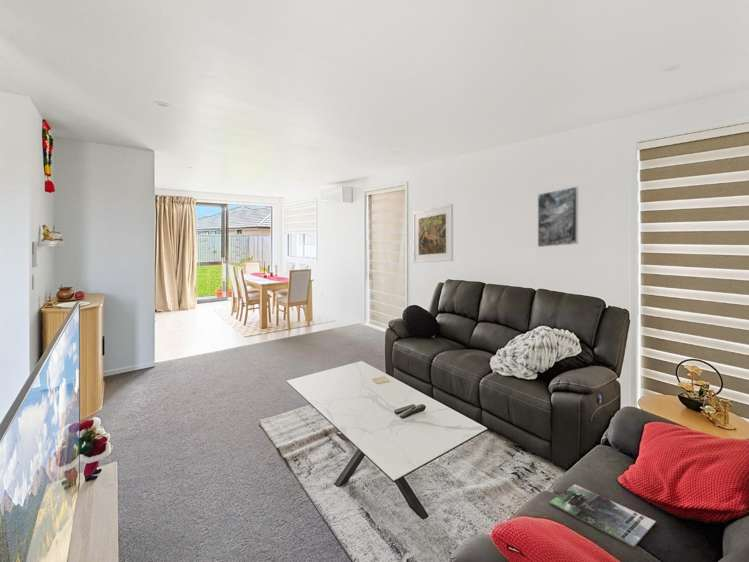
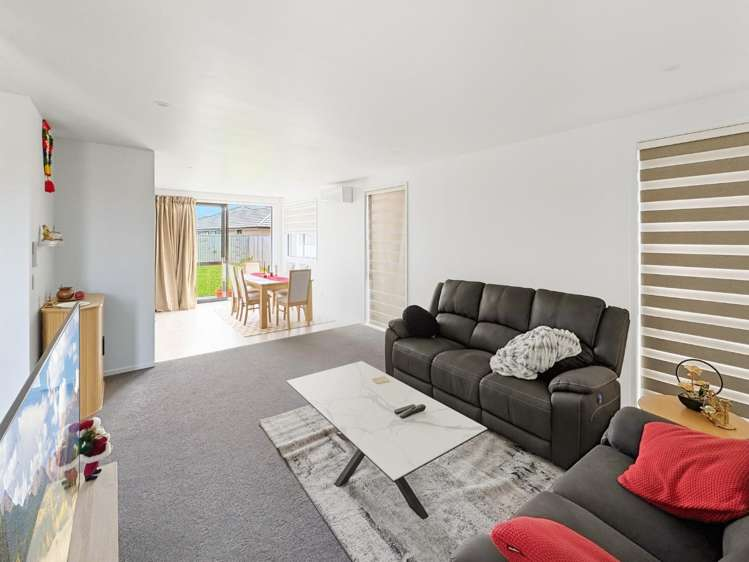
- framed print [537,186,579,248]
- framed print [412,203,454,264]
- magazine [549,483,657,548]
